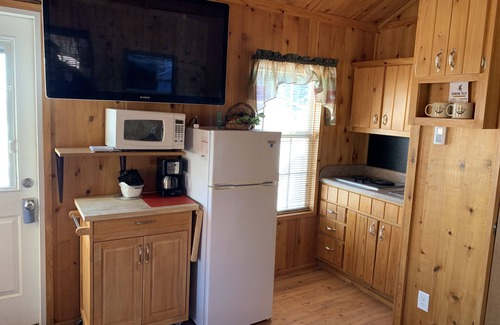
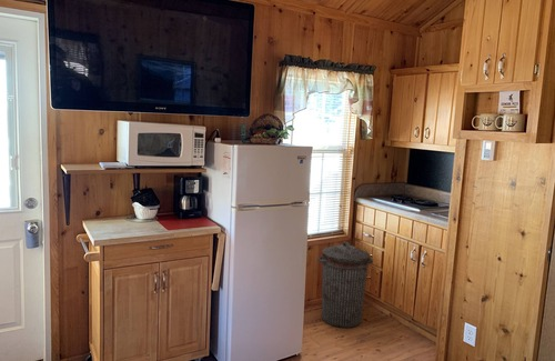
+ trash can [316,241,374,329]
